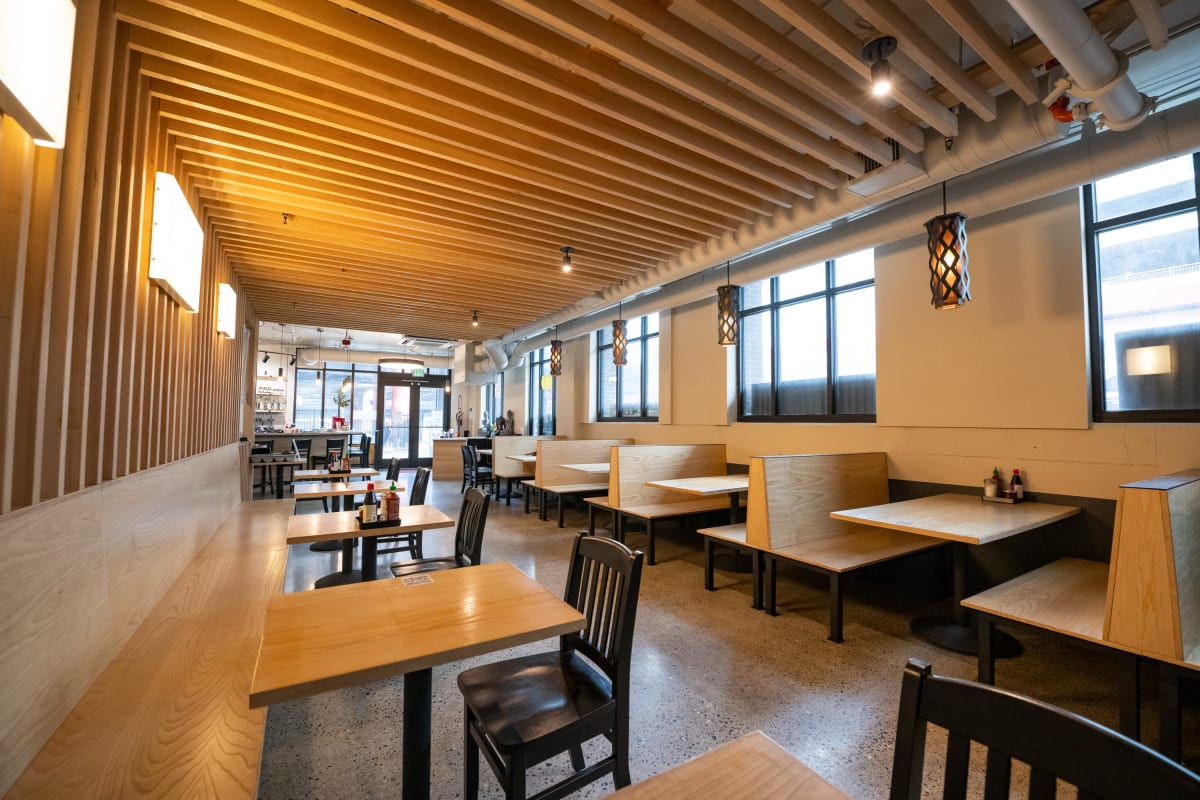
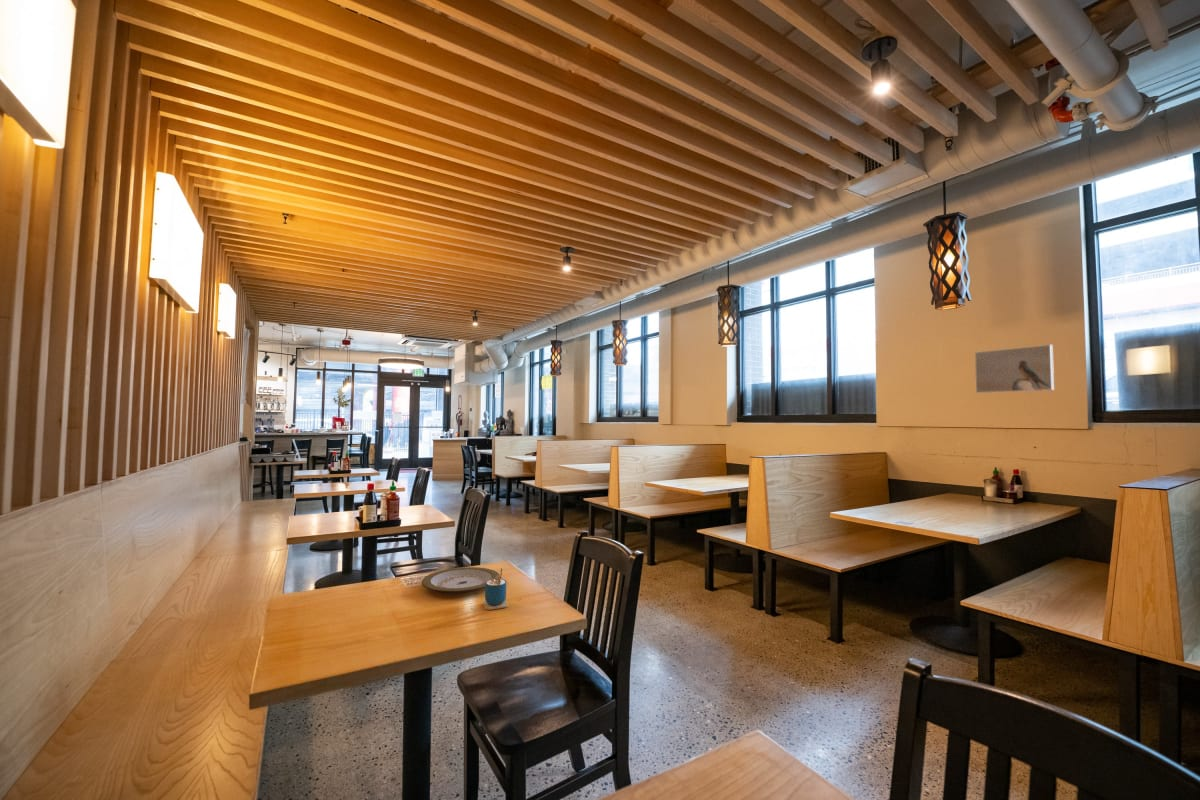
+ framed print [974,344,1055,394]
+ plate [421,566,500,594]
+ cup [482,567,509,611]
